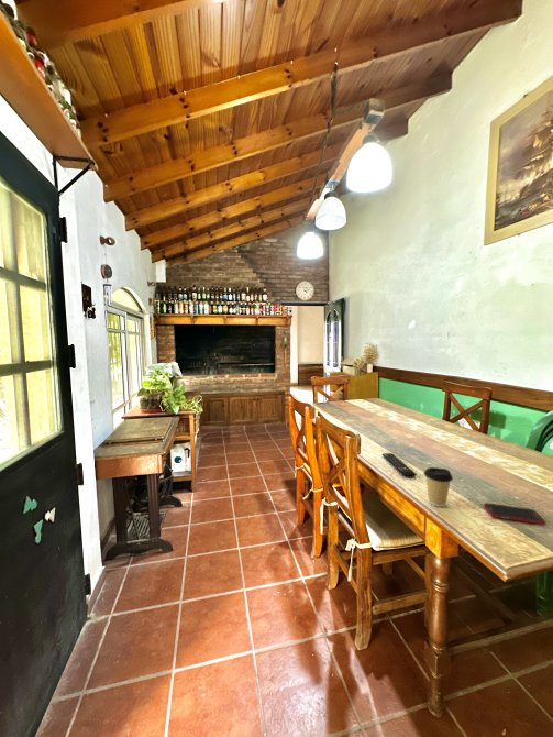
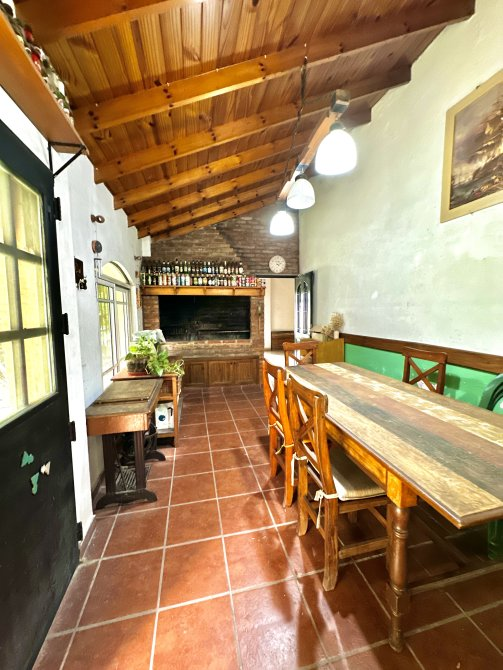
- coffee cup [423,466,454,508]
- remote control [381,452,418,479]
- cell phone [483,502,546,526]
